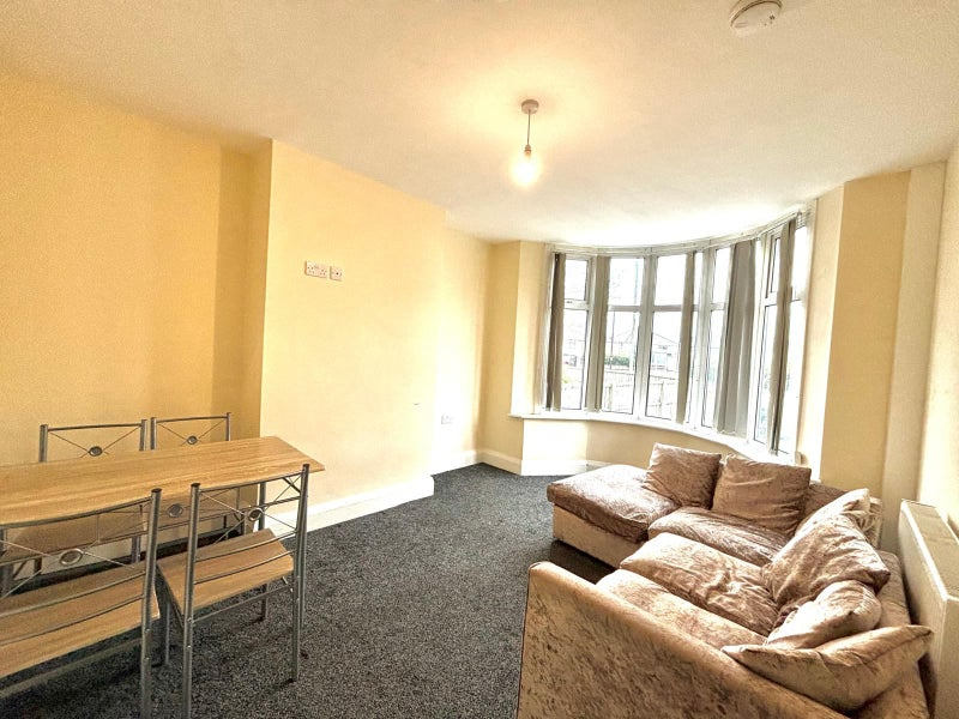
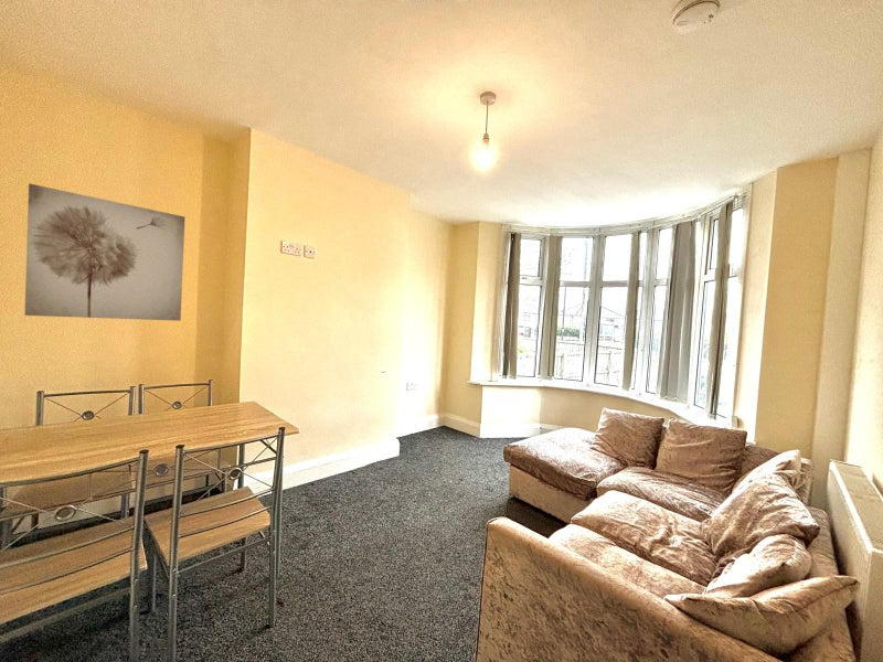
+ wall art [23,182,187,322]
